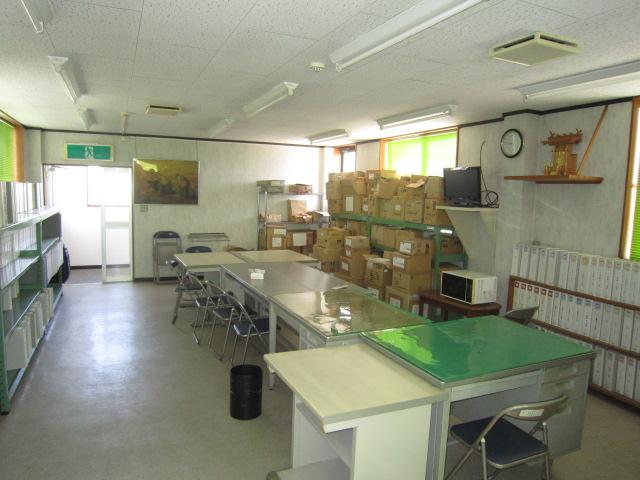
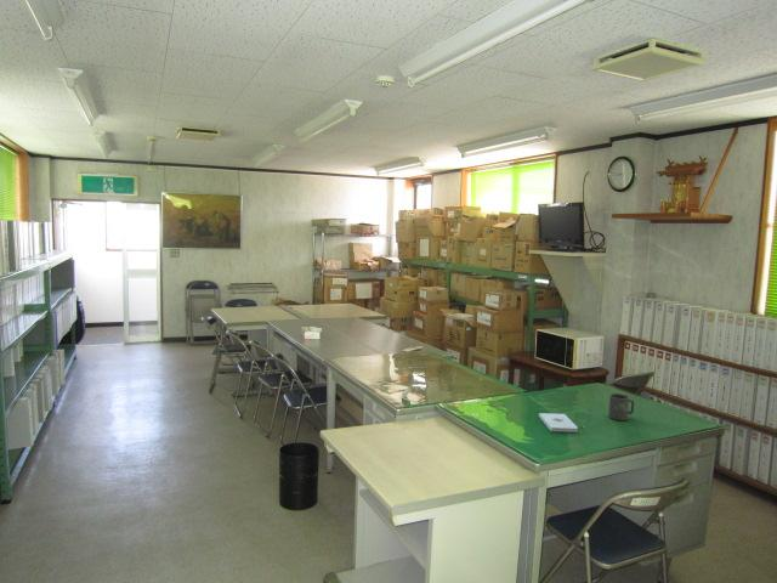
+ mug [607,392,636,421]
+ notepad [538,412,579,434]
